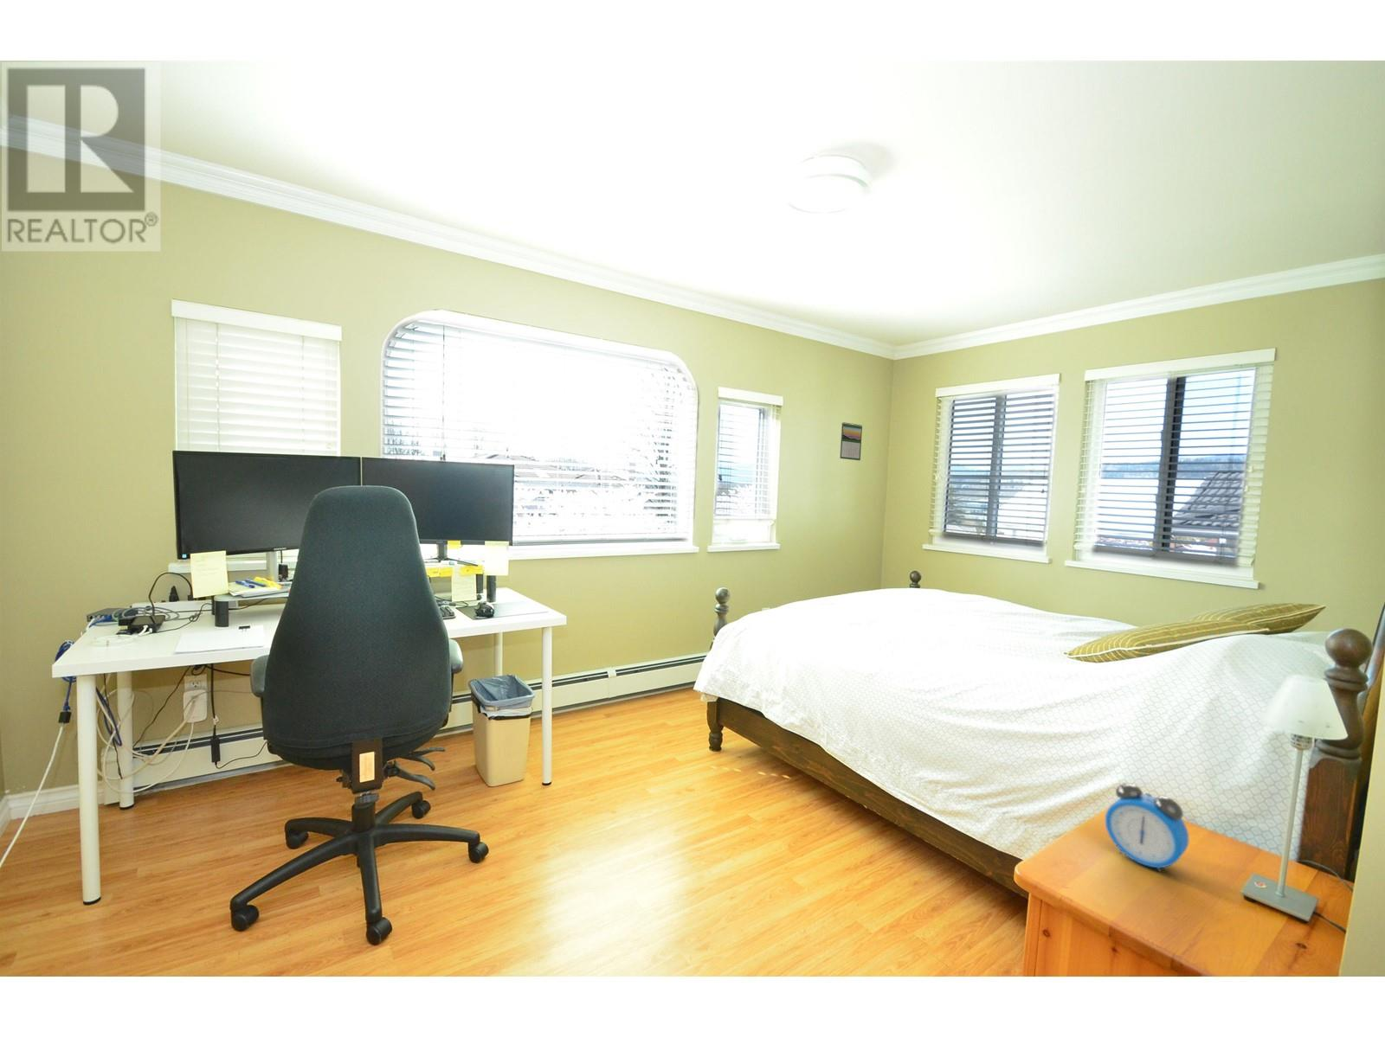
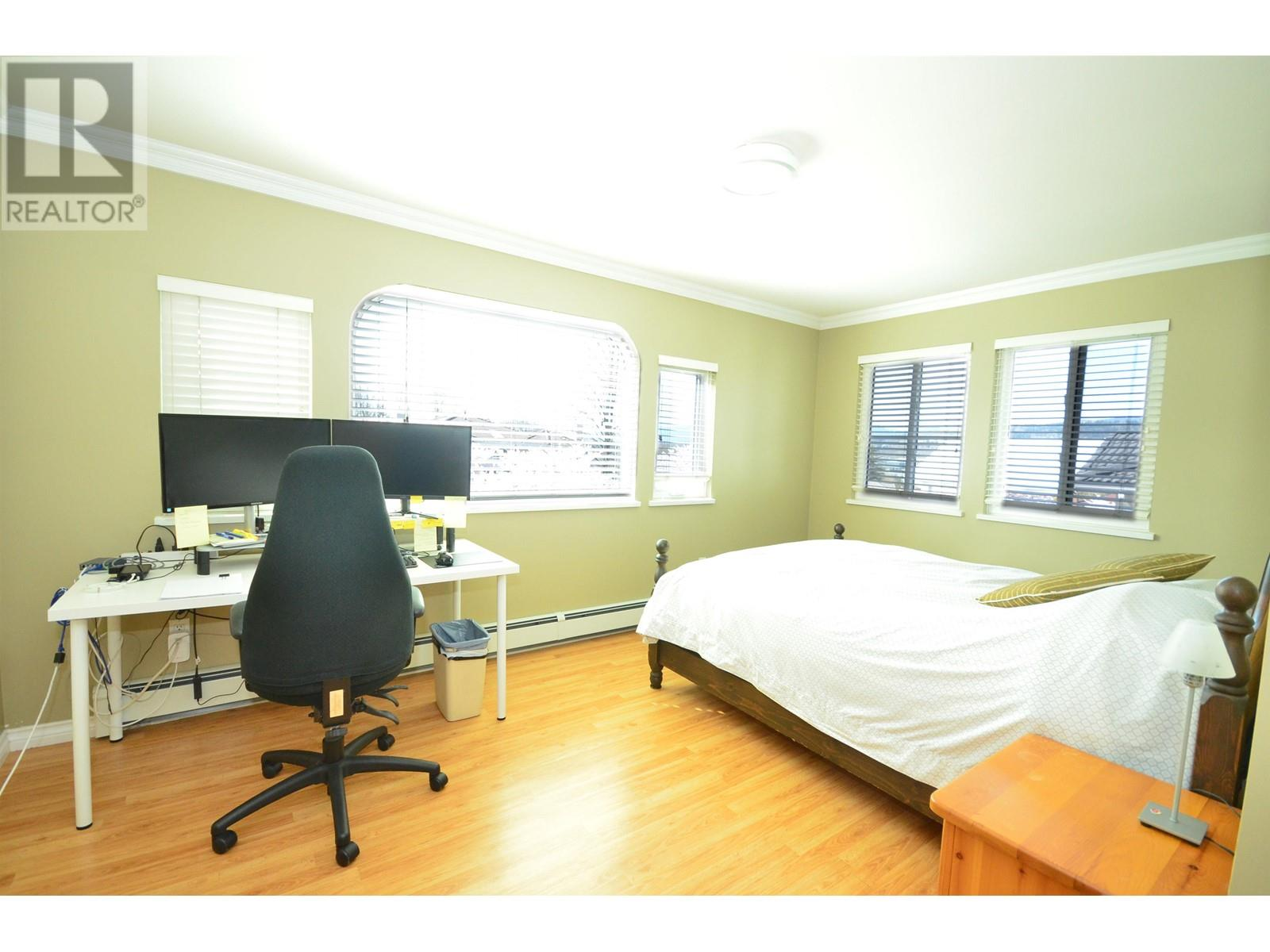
- calendar [839,421,863,461]
- alarm clock [1105,782,1190,872]
